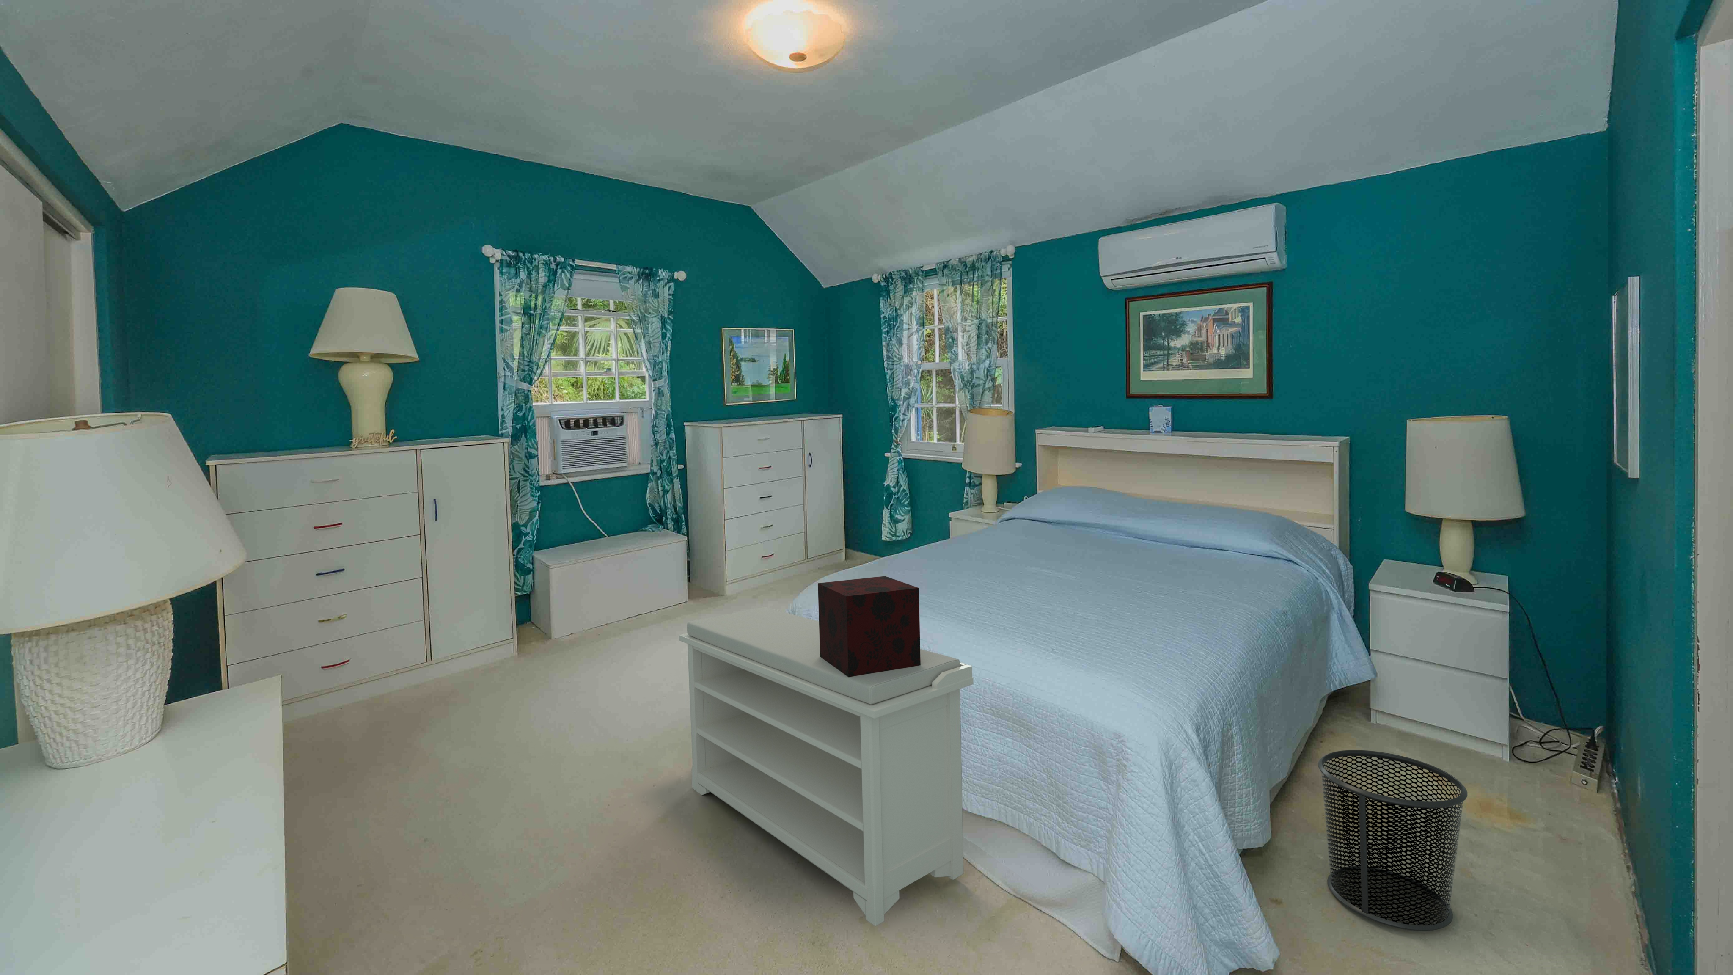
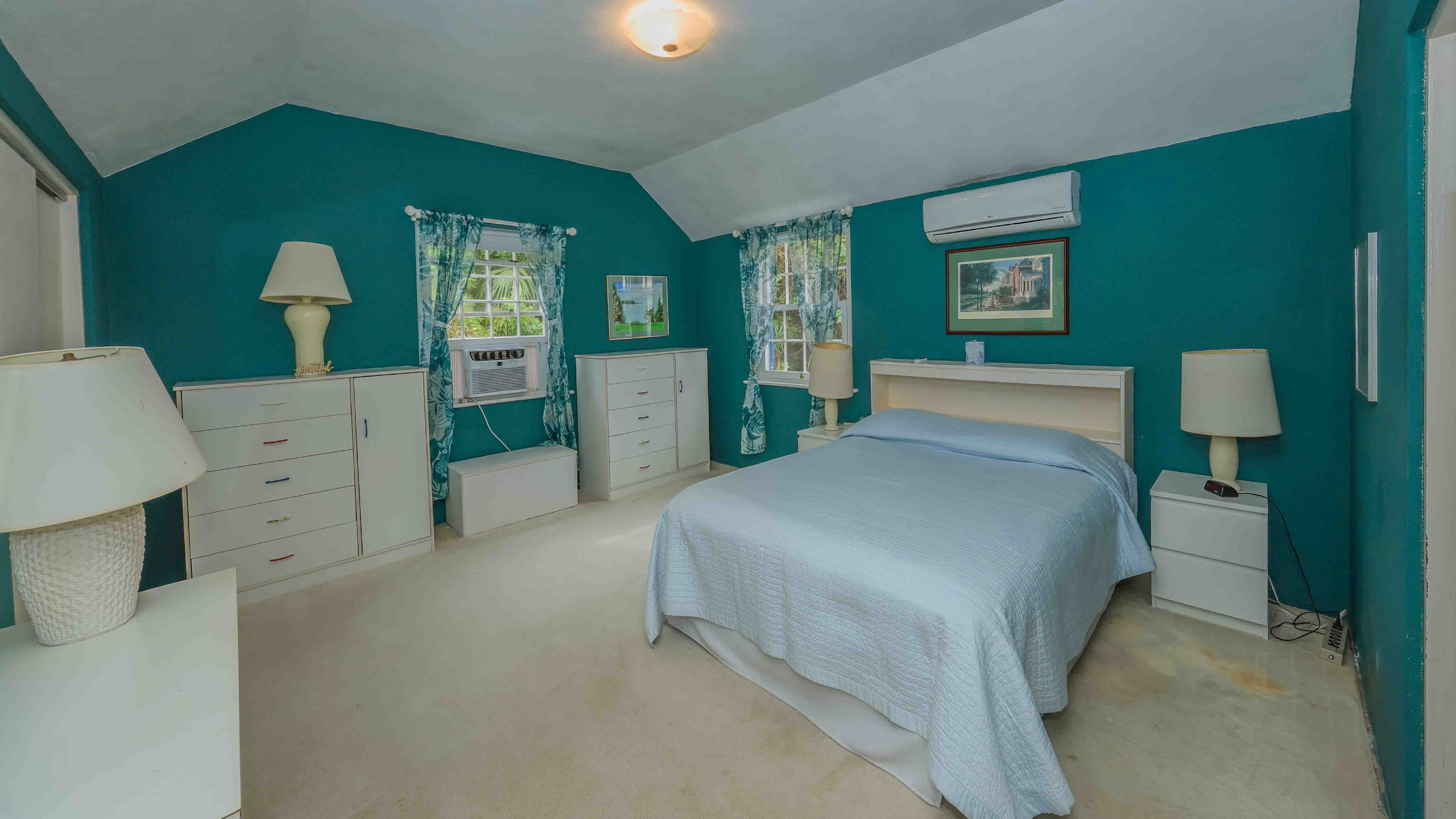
- bench [678,606,974,926]
- waste bin [1318,750,1468,932]
- decorative box [818,575,921,677]
